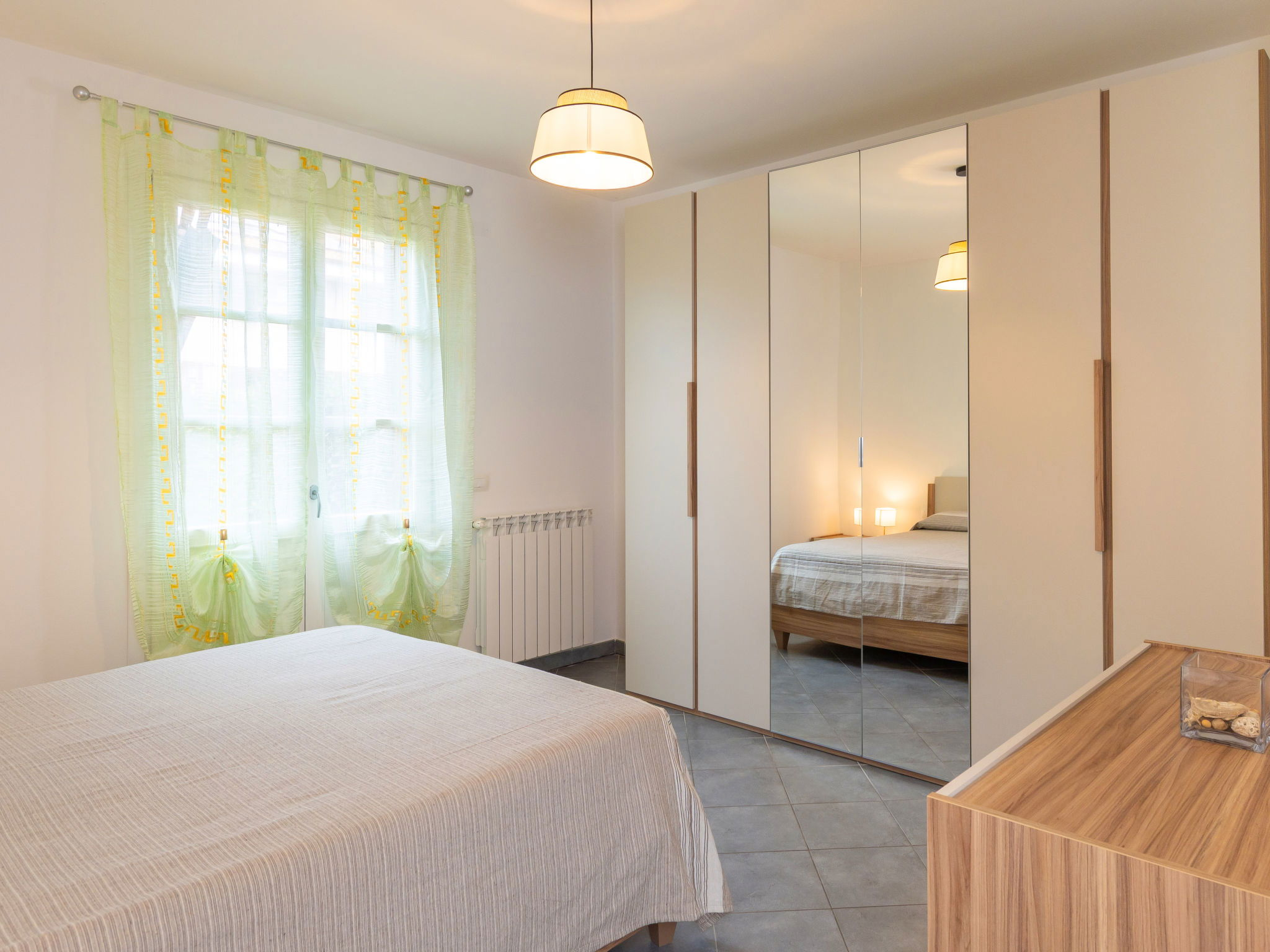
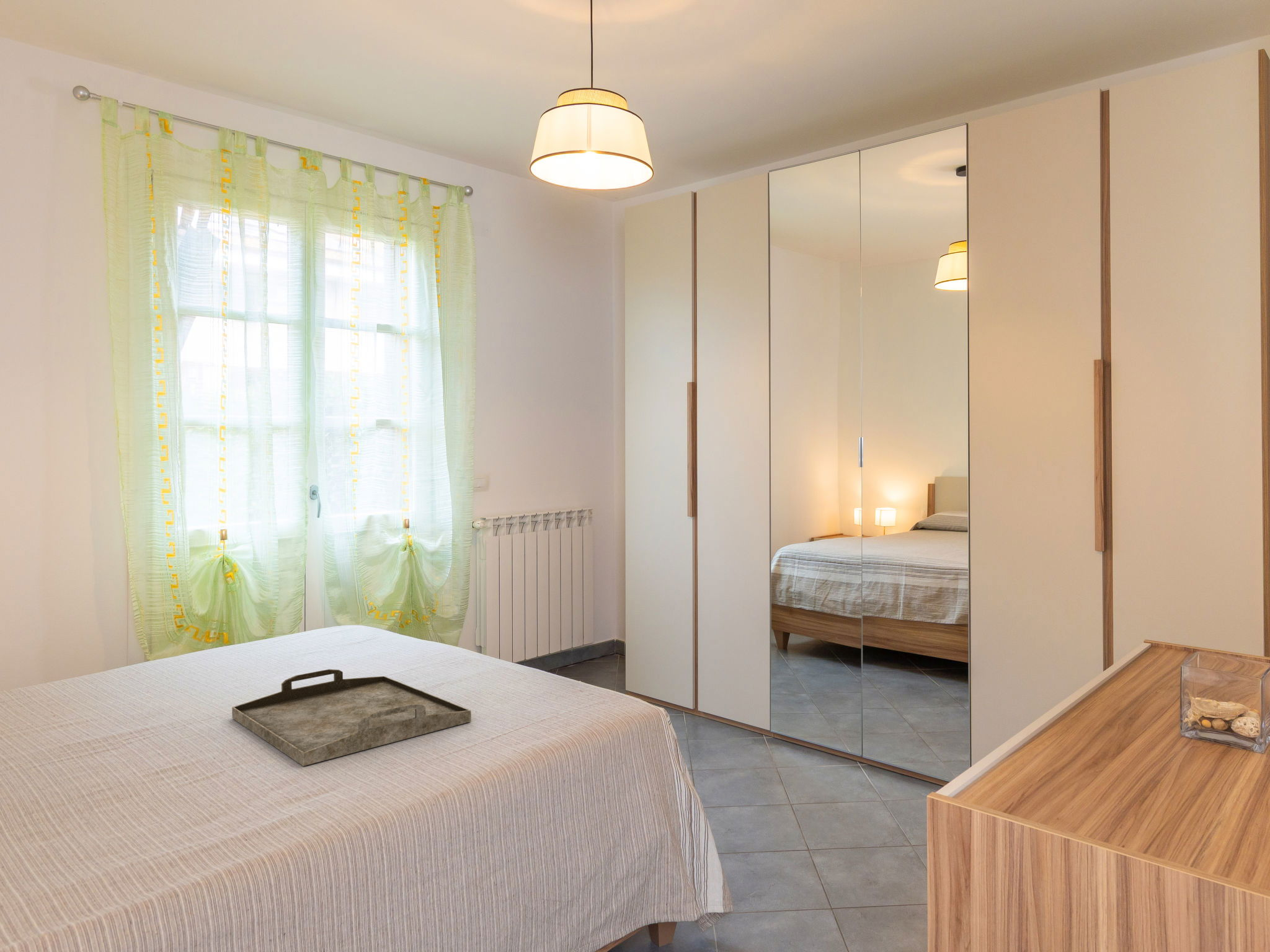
+ serving tray [231,669,472,767]
